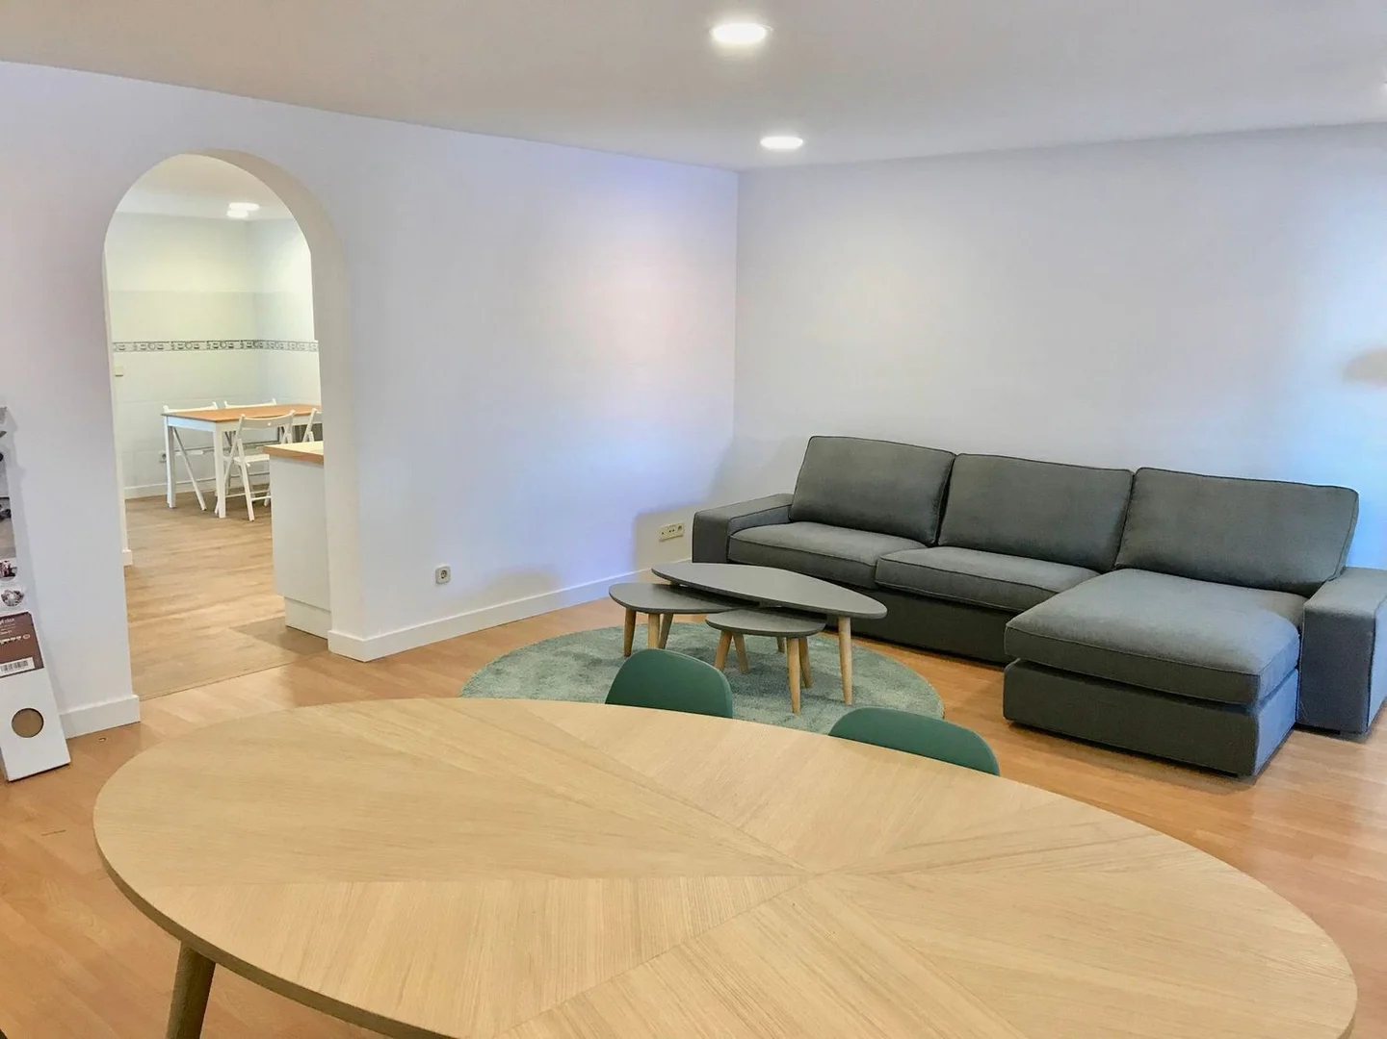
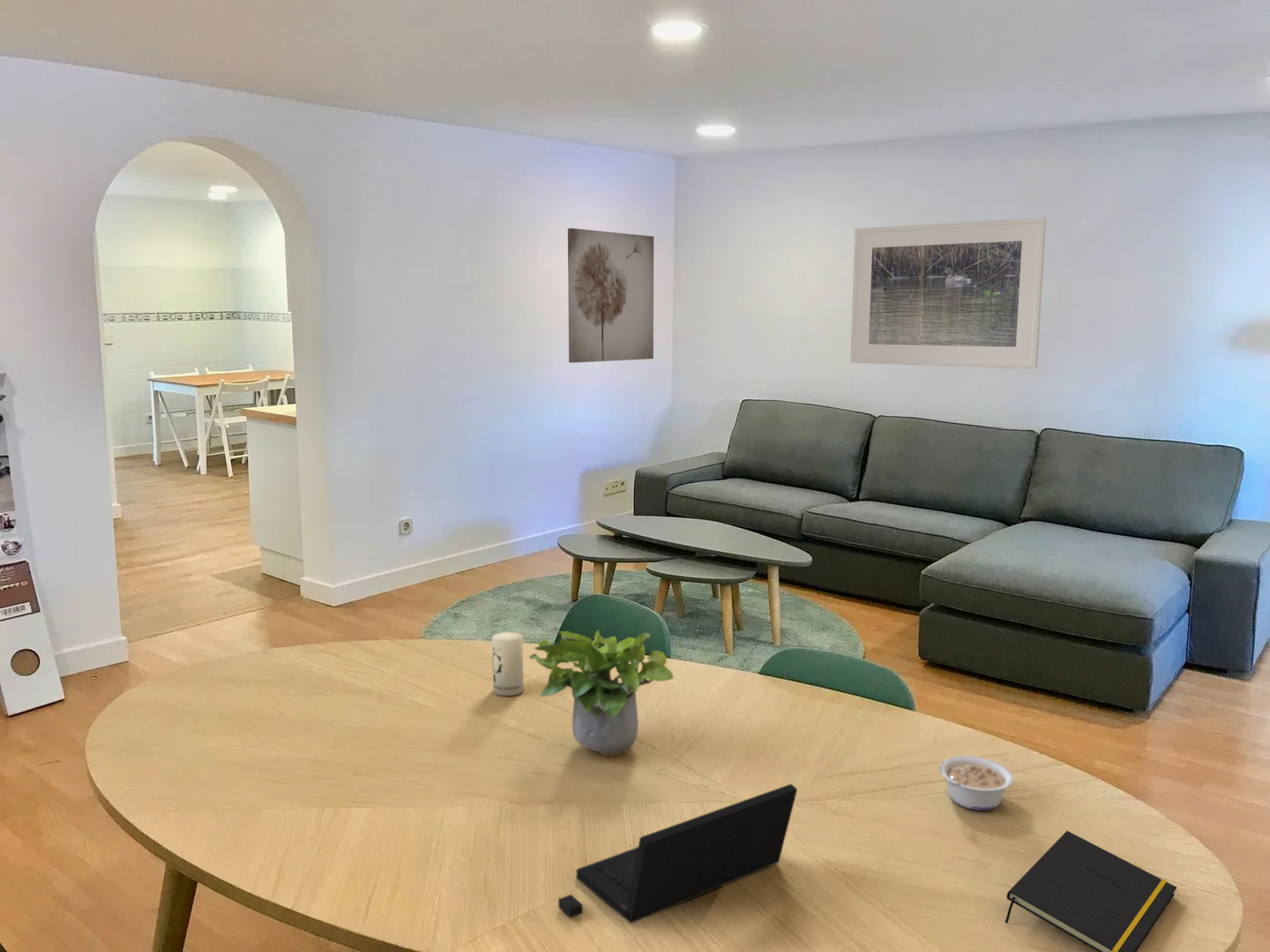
+ wall art [567,227,654,364]
+ notepad [1005,830,1177,952]
+ legume [938,755,1014,811]
+ candle [491,631,525,696]
+ potted plant [528,628,675,757]
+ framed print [849,217,1047,369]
+ laptop computer [557,783,798,925]
